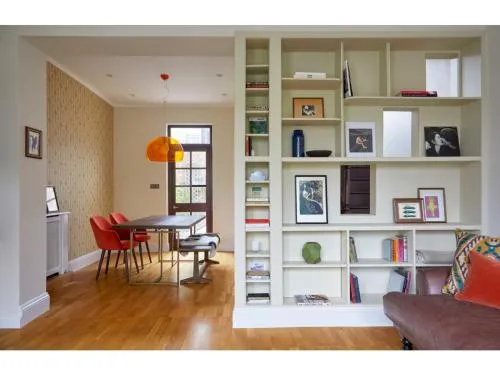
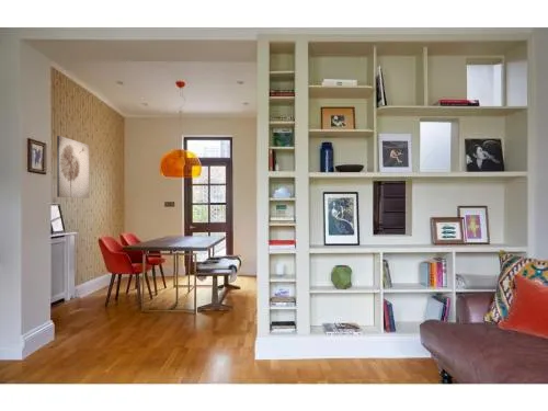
+ wall art [56,135,90,199]
